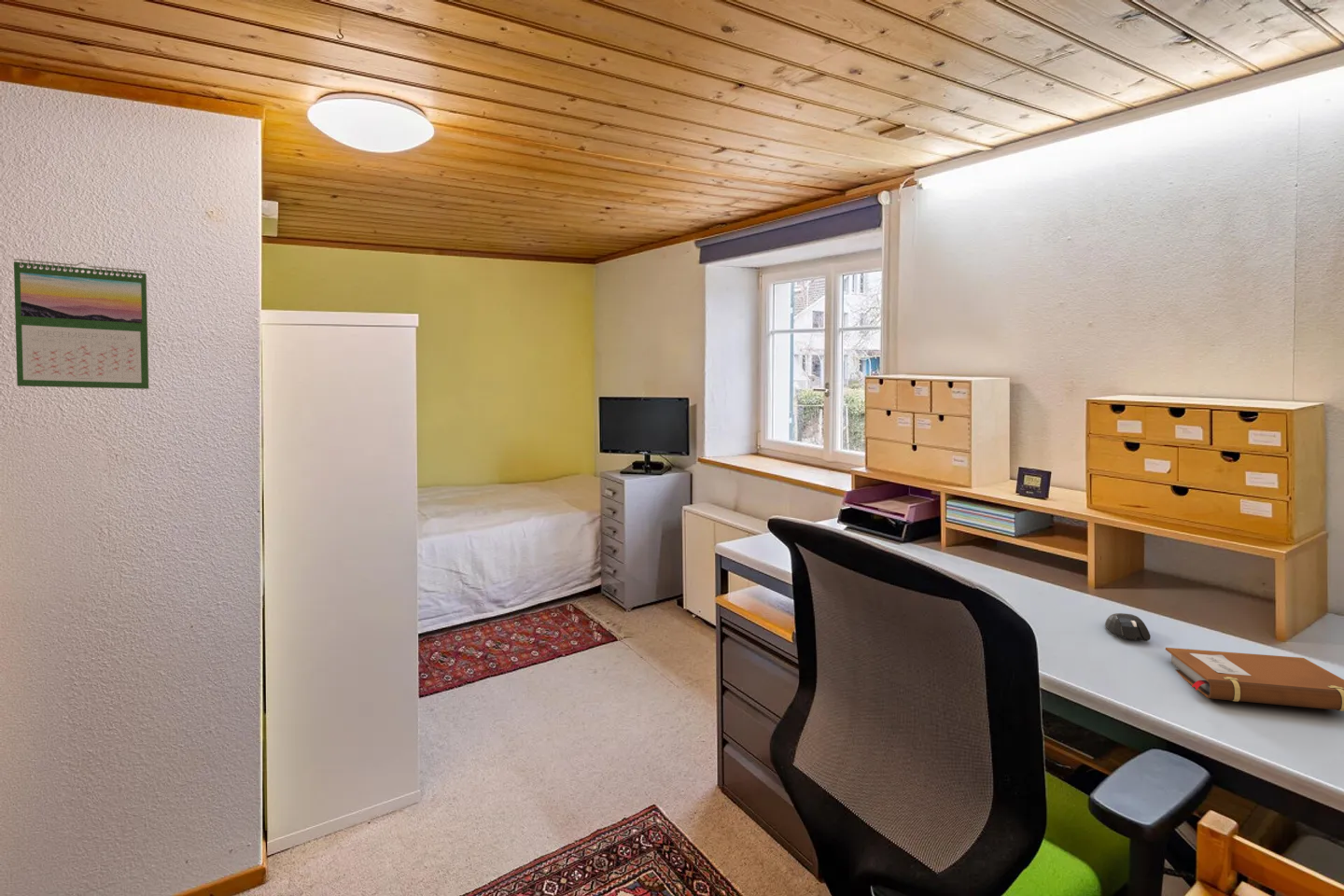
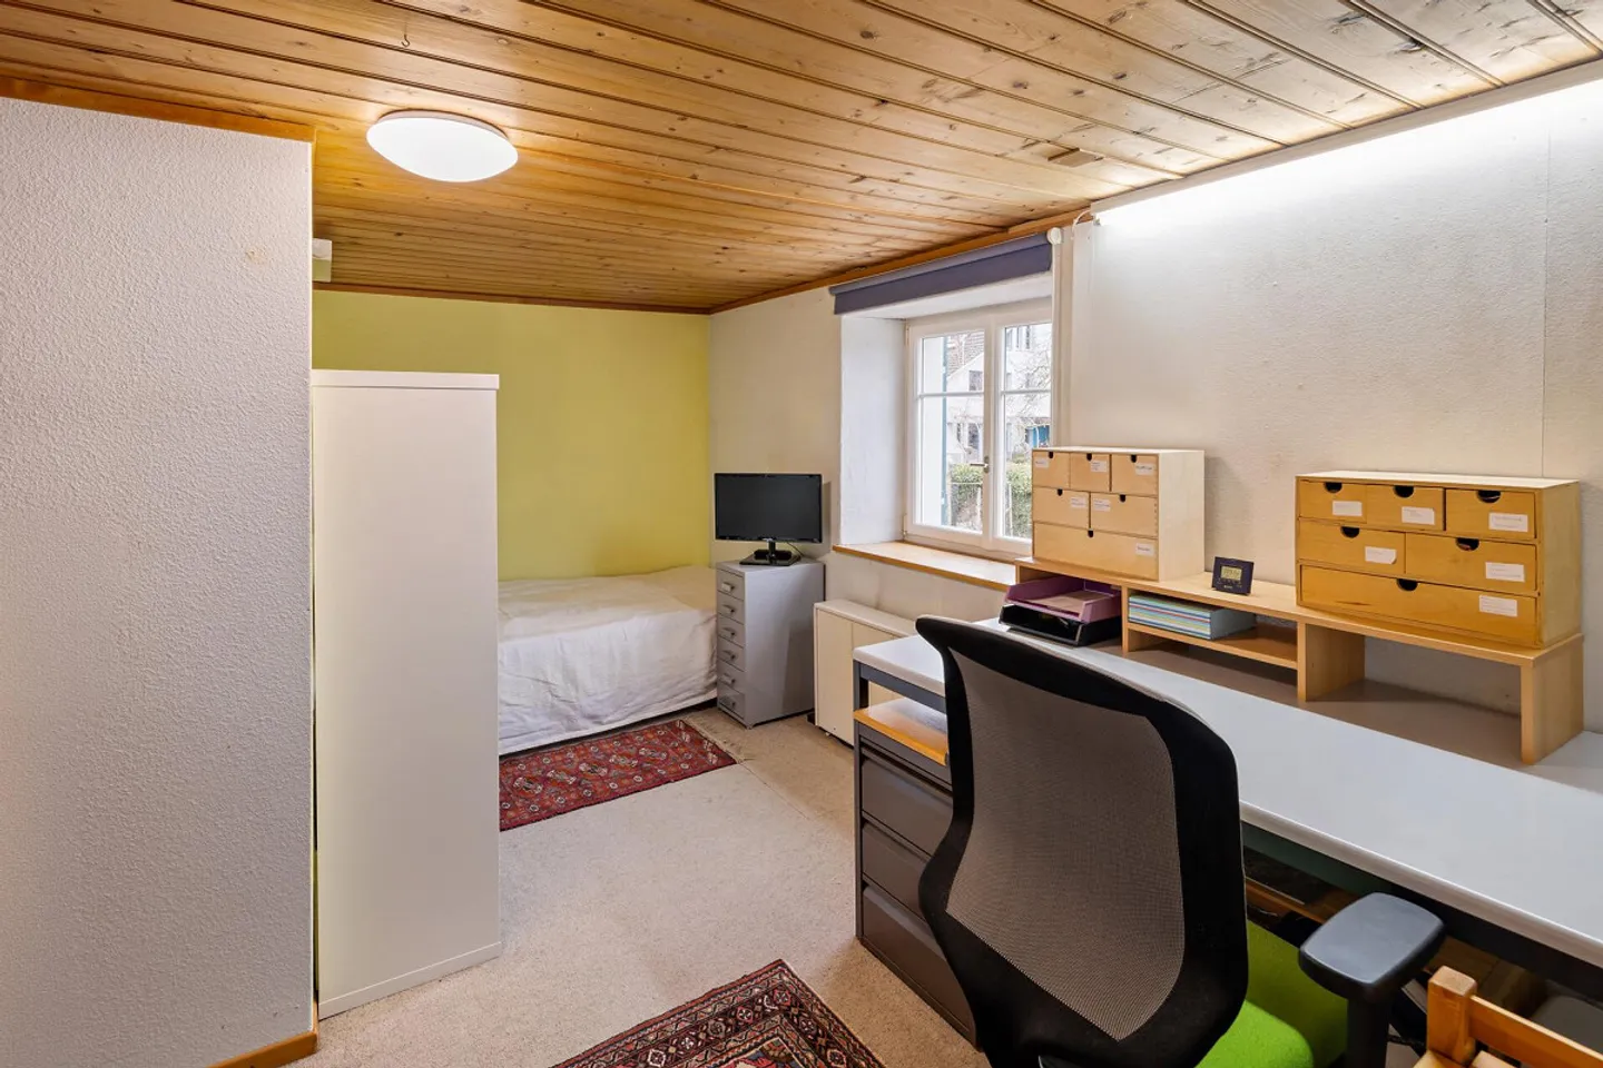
- mouse [1104,612,1152,642]
- calendar [13,258,150,390]
- notebook [1165,647,1344,712]
